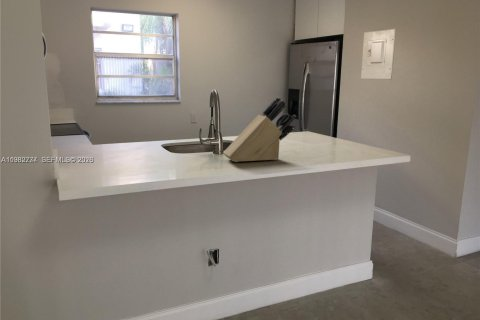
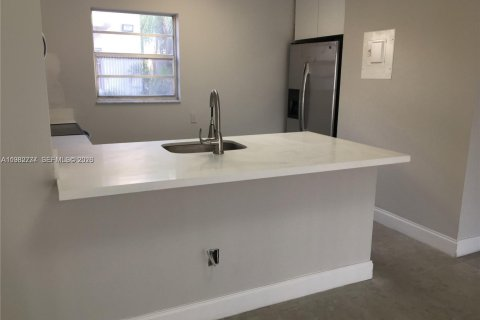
- knife block [222,96,297,163]
